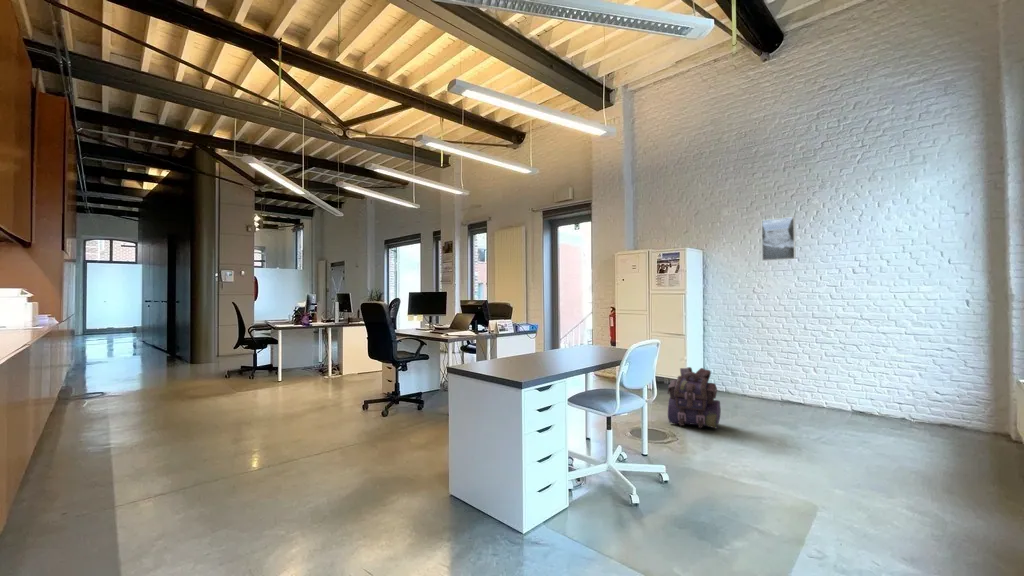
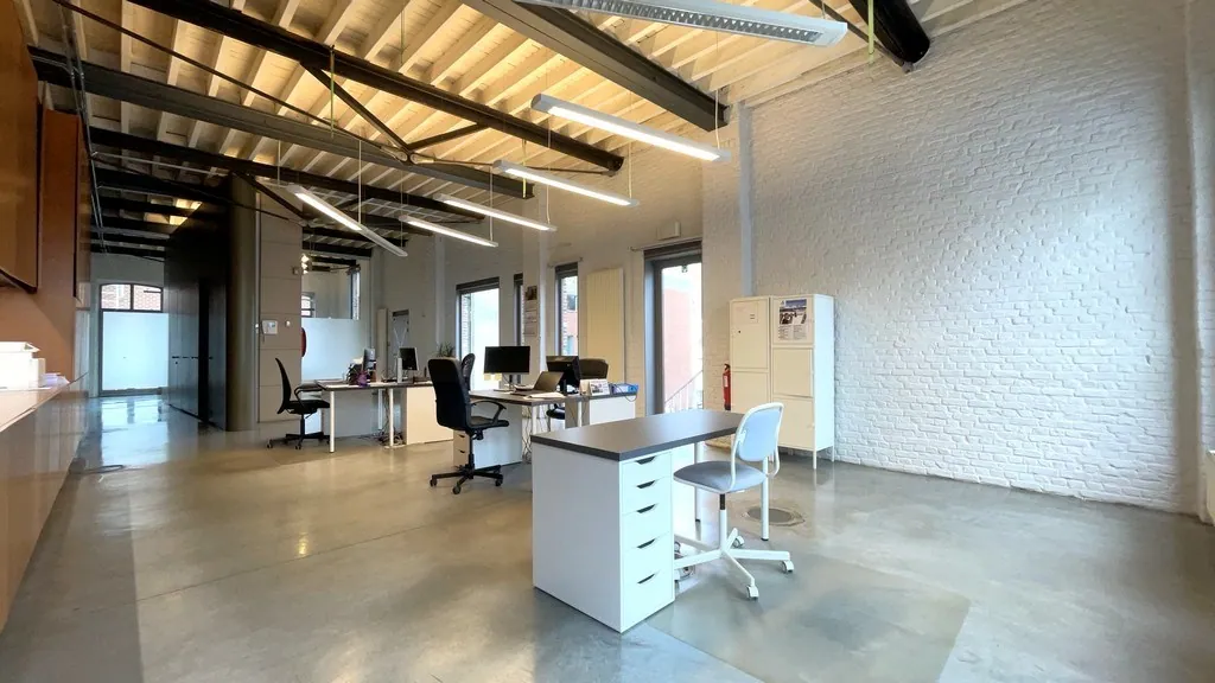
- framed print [761,216,796,262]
- backpack [666,366,722,430]
